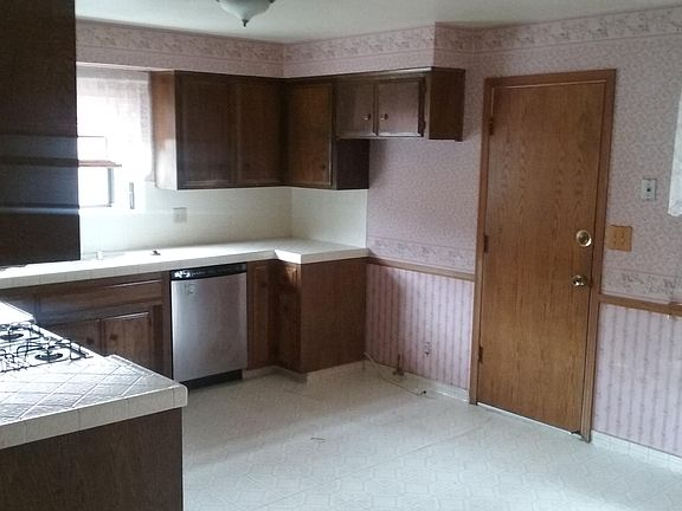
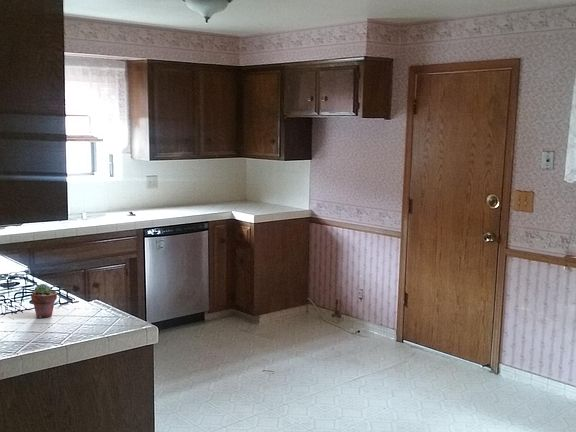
+ potted succulent [30,283,58,319]
